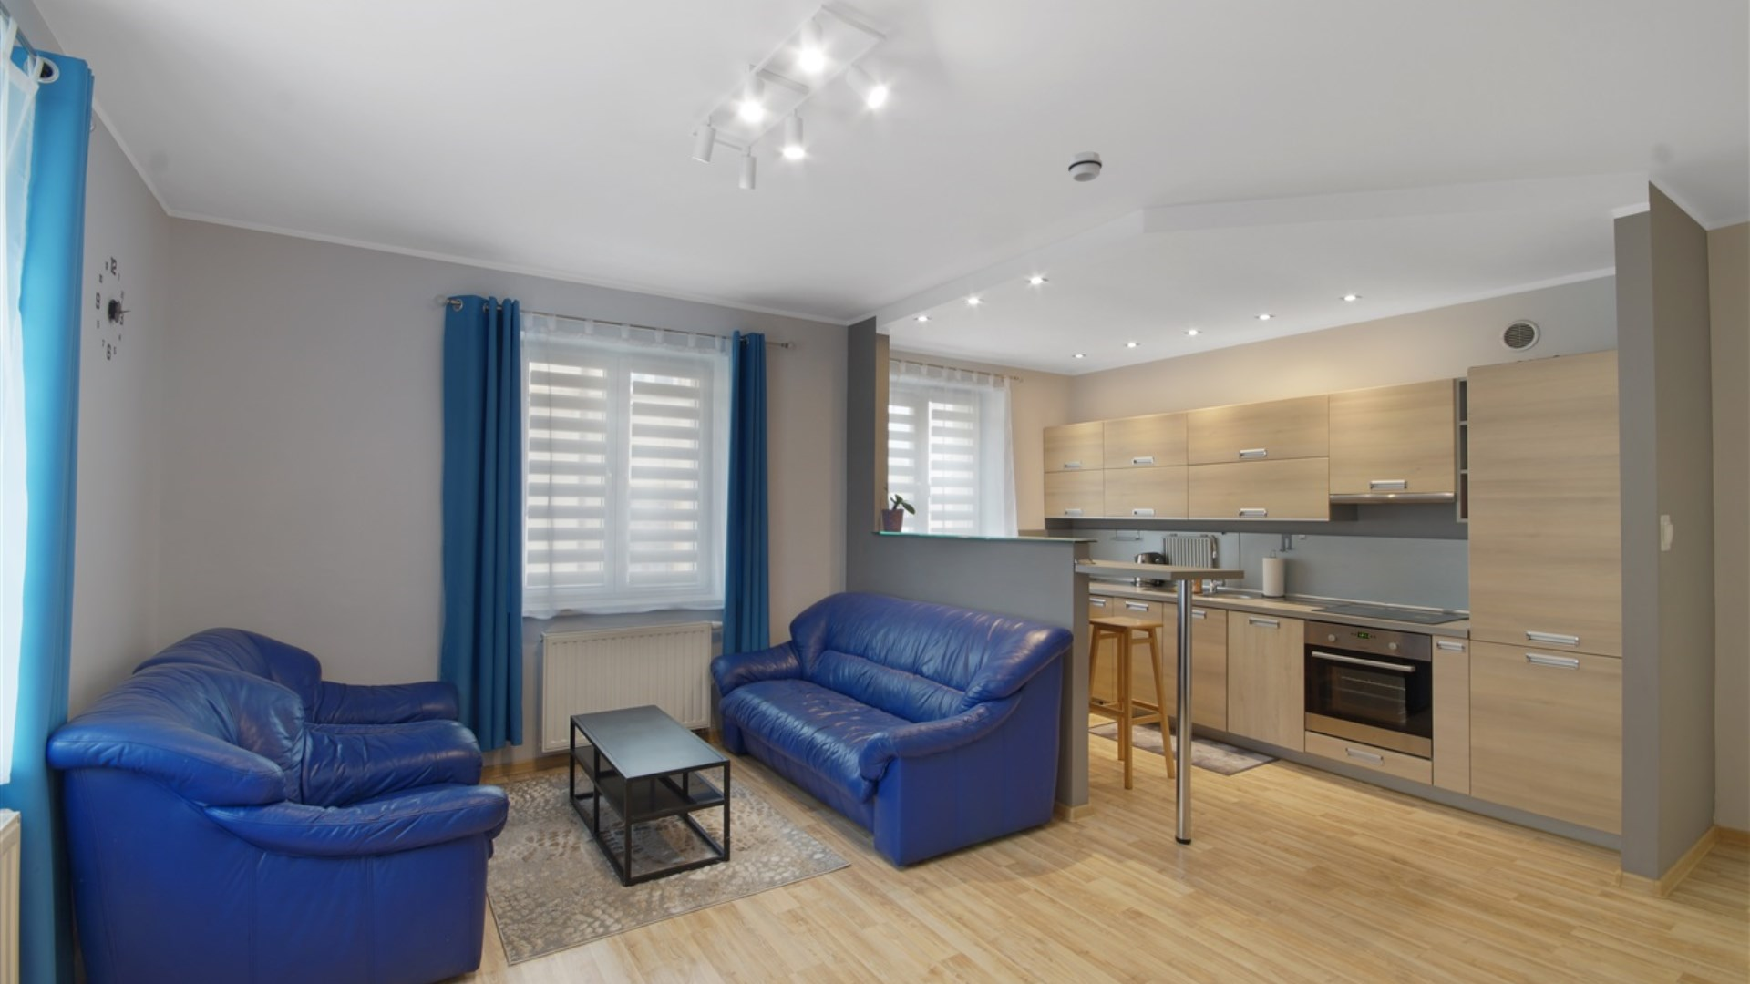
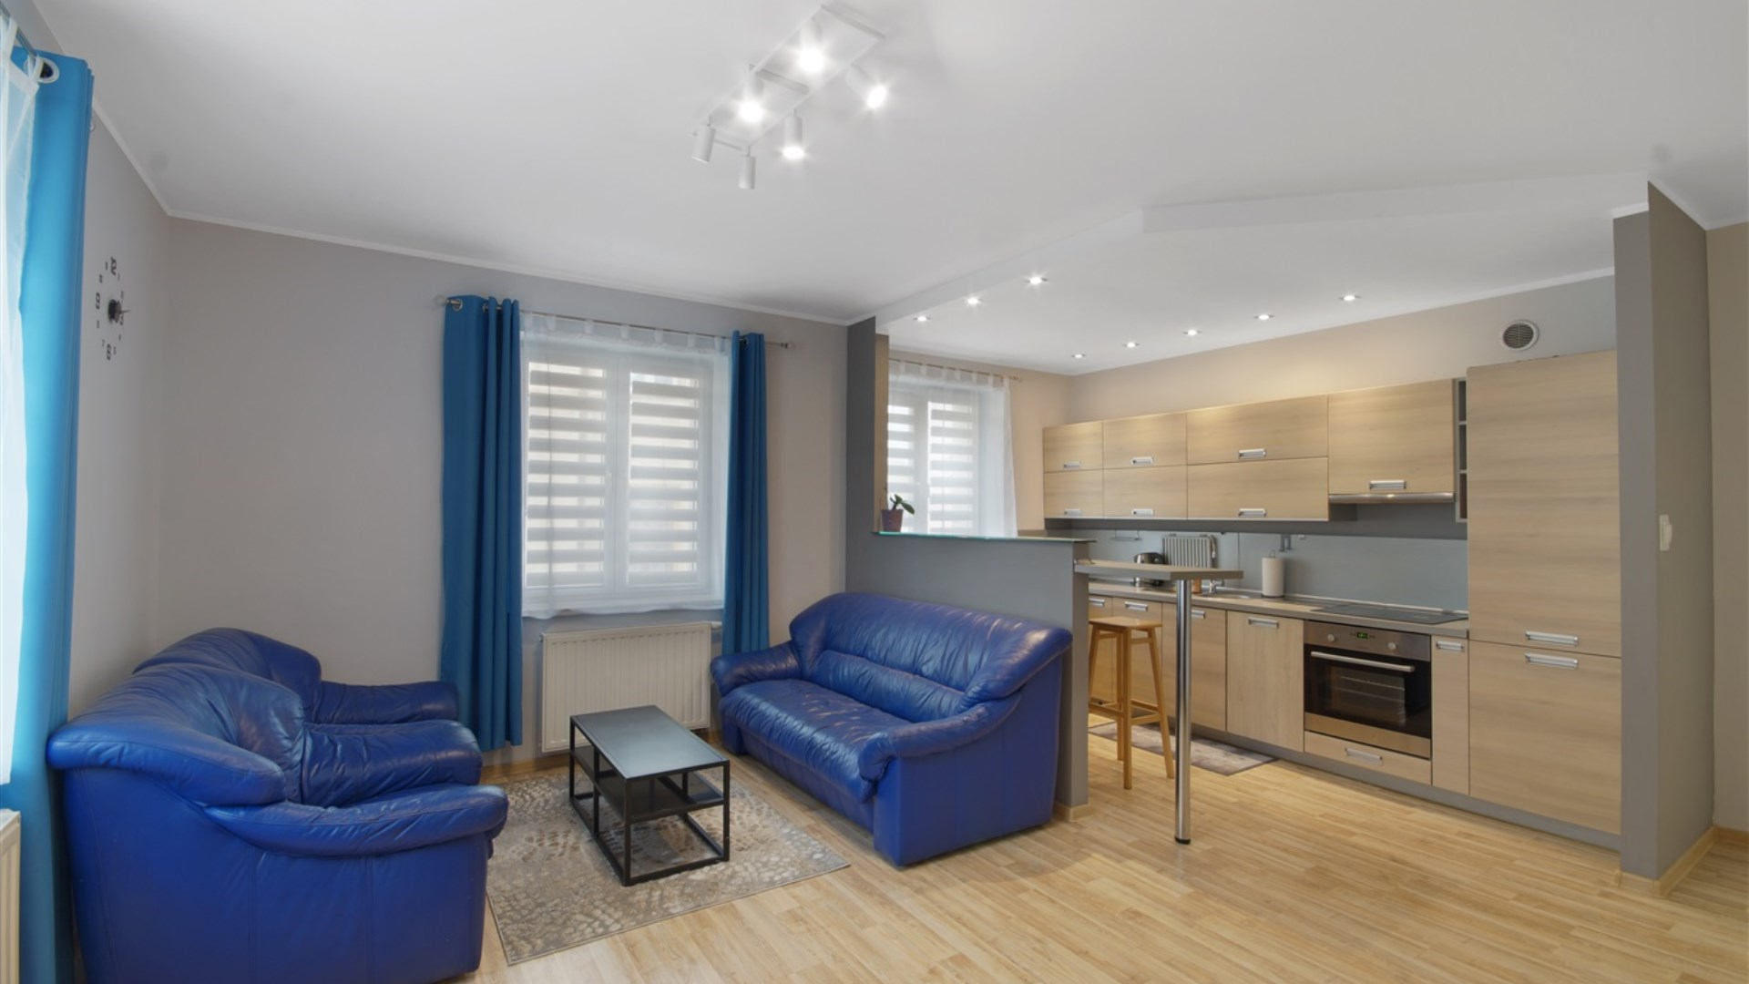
- smoke detector [1067,151,1103,183]
